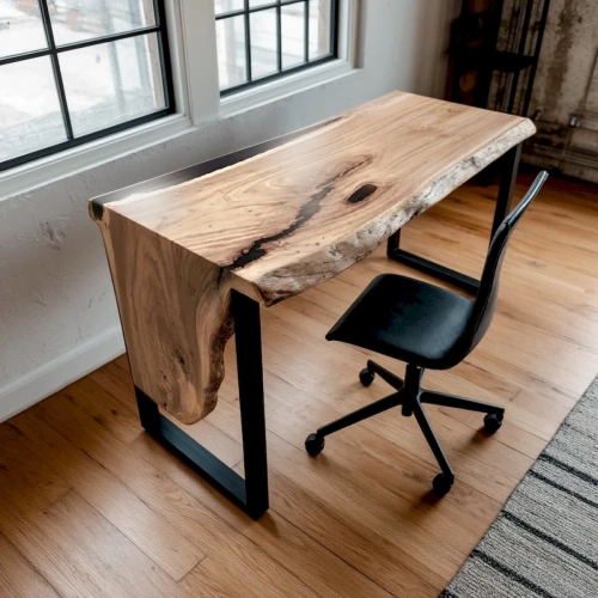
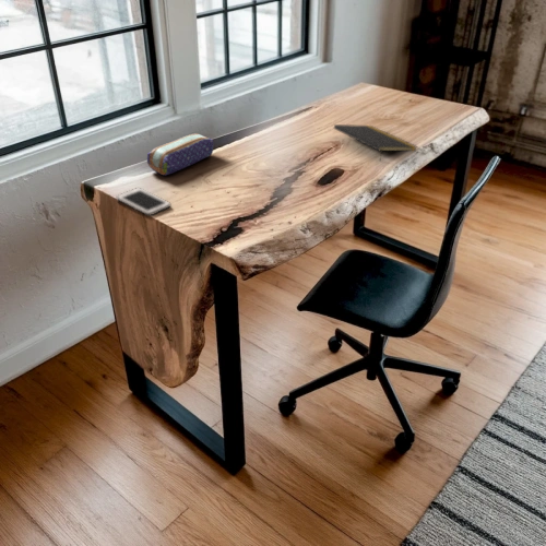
+ pencil case [146,132,214,177]
+ cell phone [116,187,173,216]
+ notepad [333,123,418,163]
